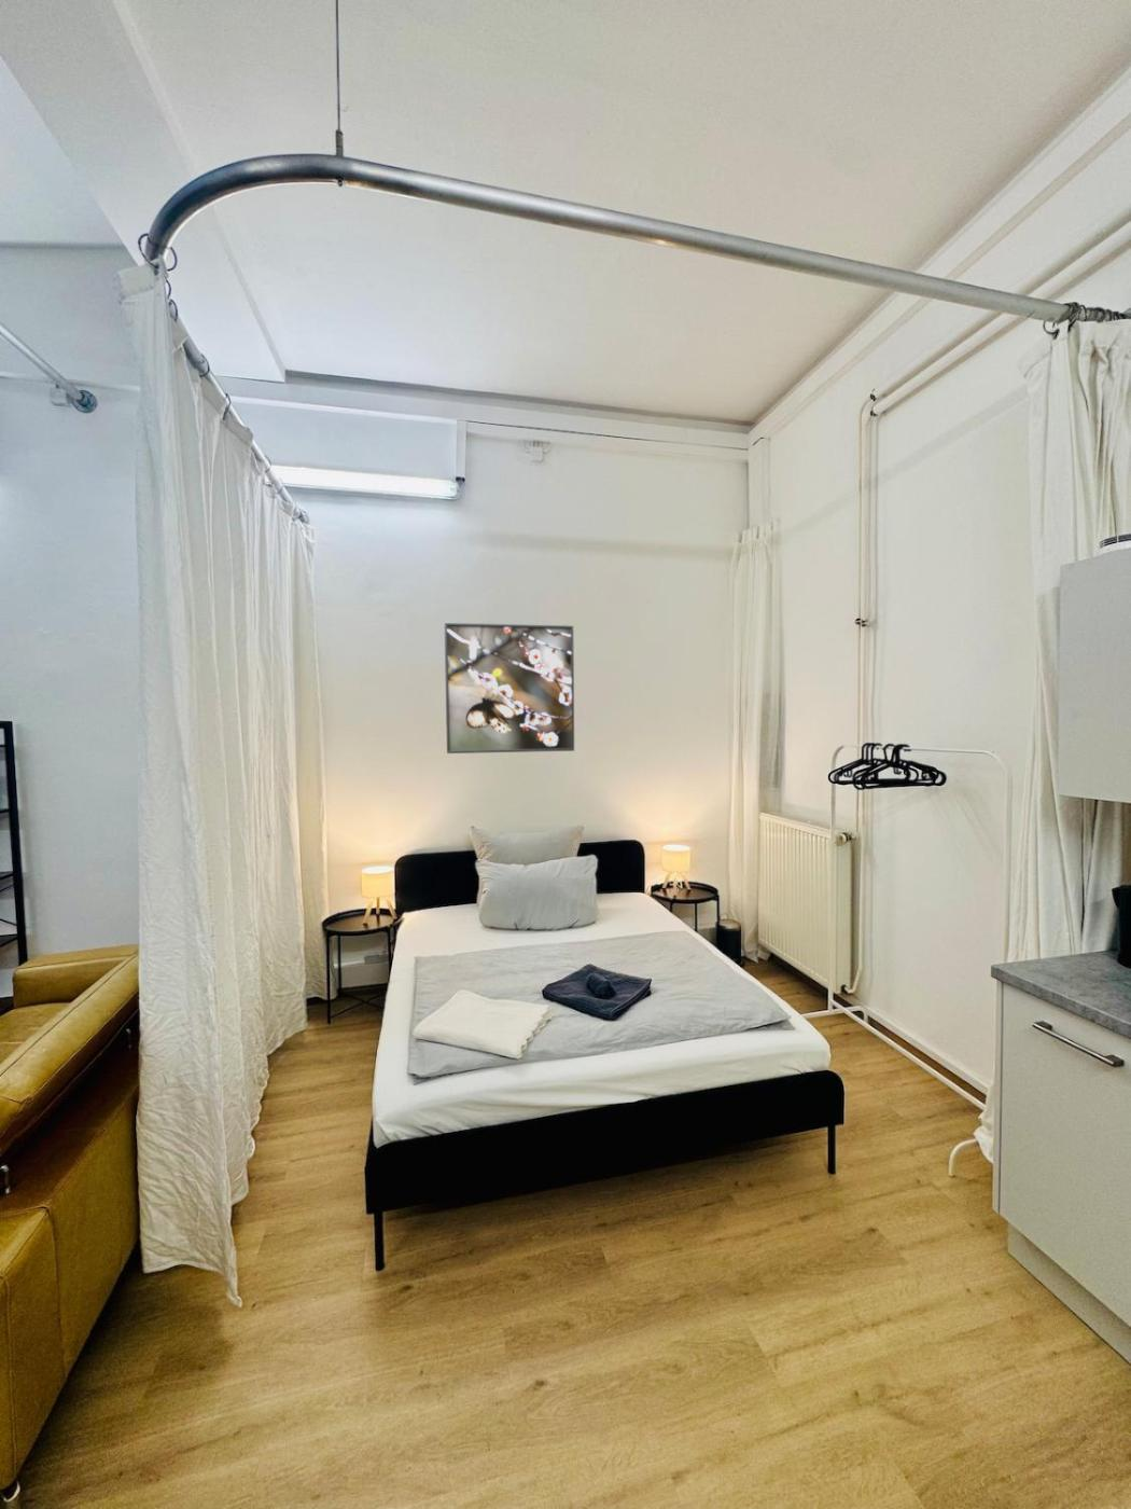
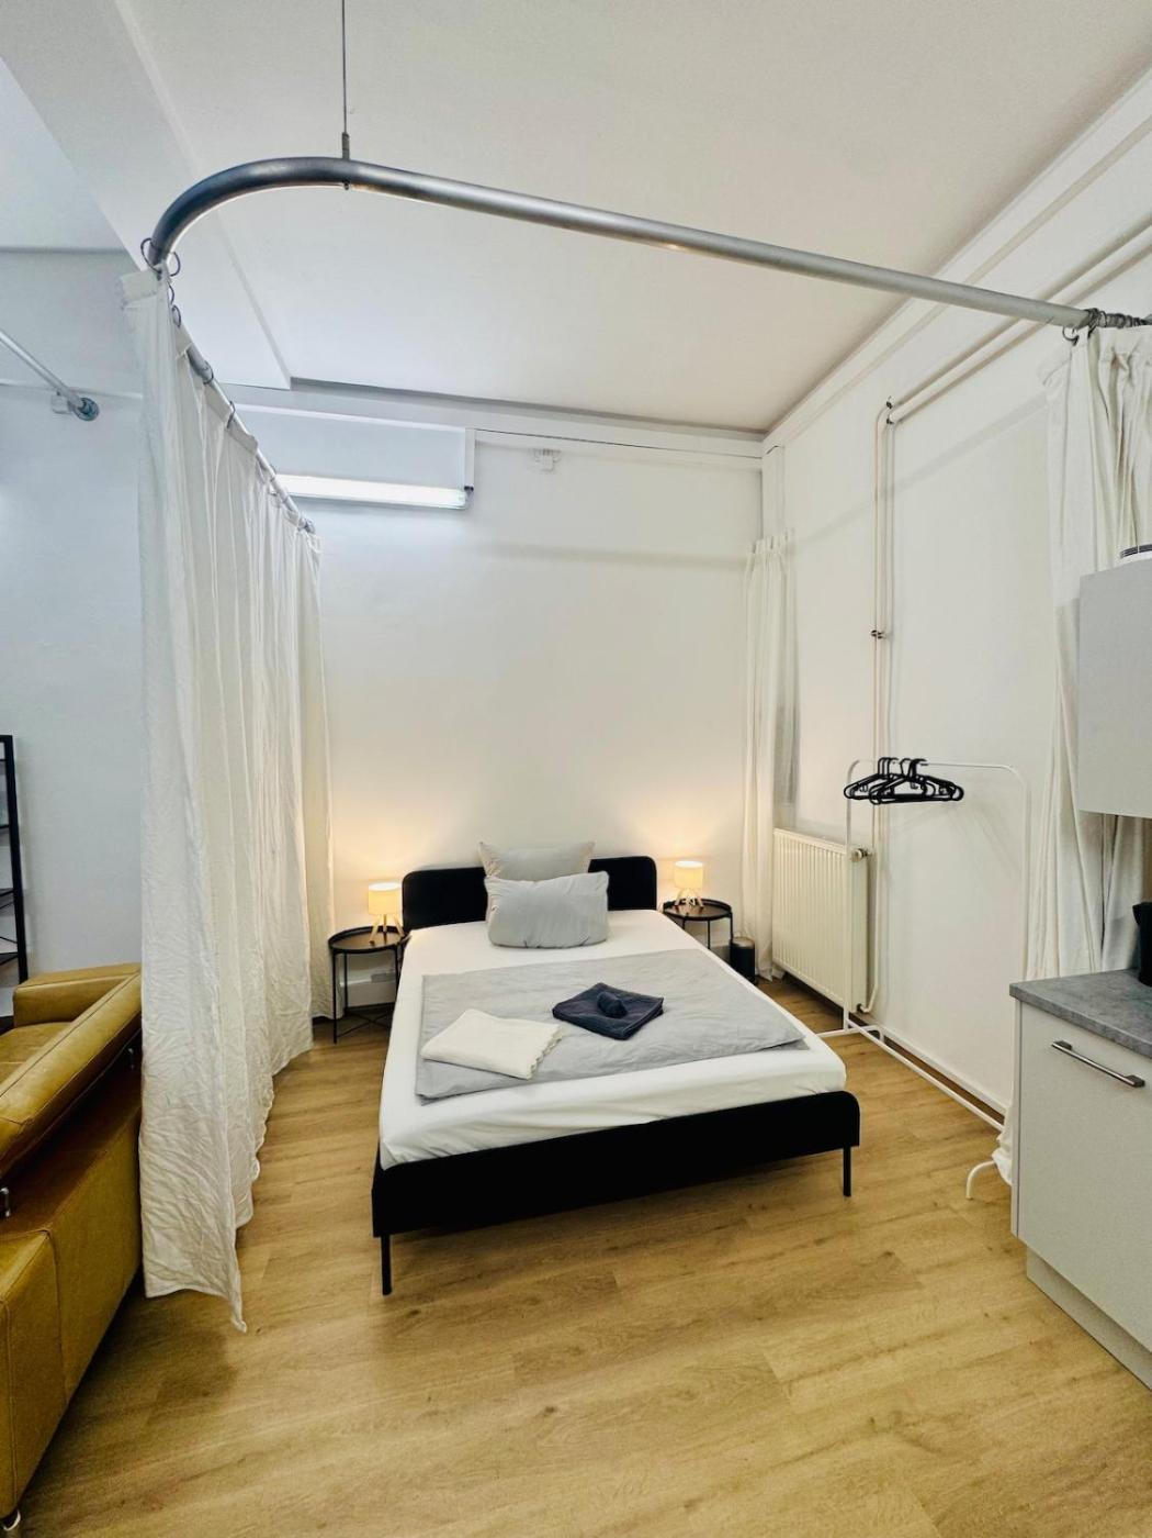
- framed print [444,621,575,754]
